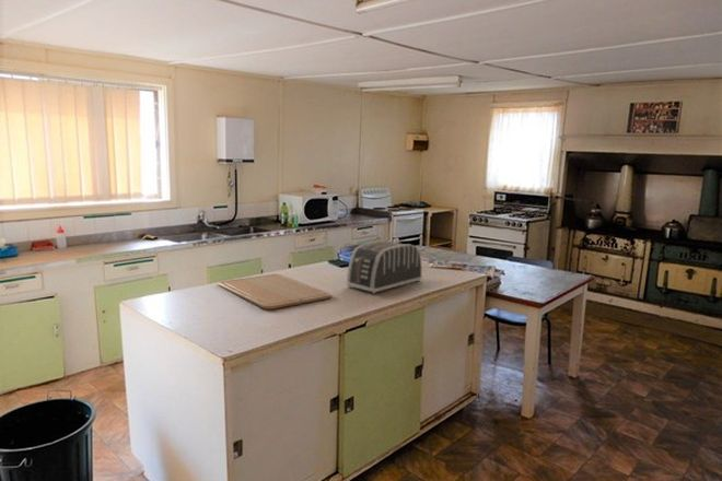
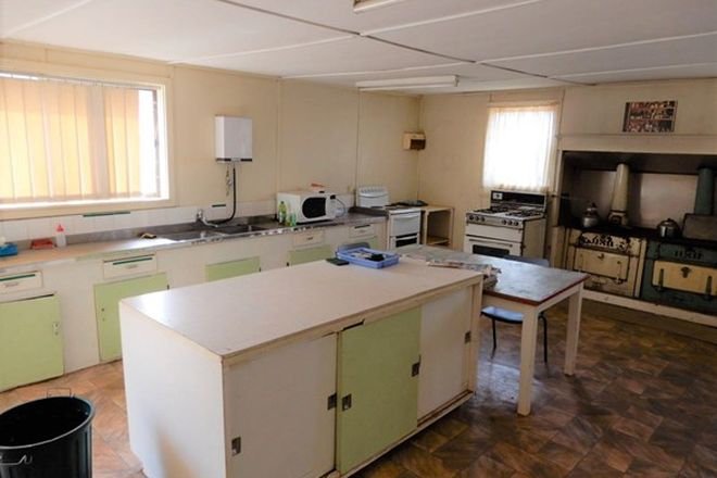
- chopping board [217,273,333,310]
- toaster [345,239,423,295]
